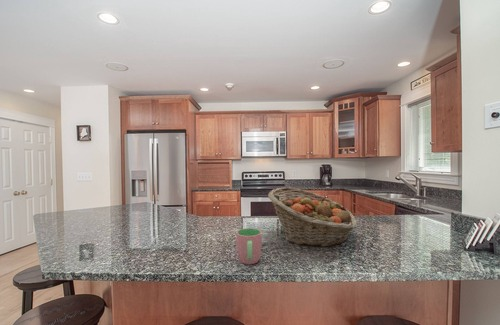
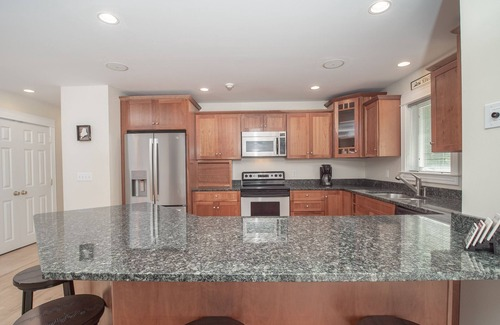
- fruit basket [267,186,357,248]
- cup [235,227,263,265]
